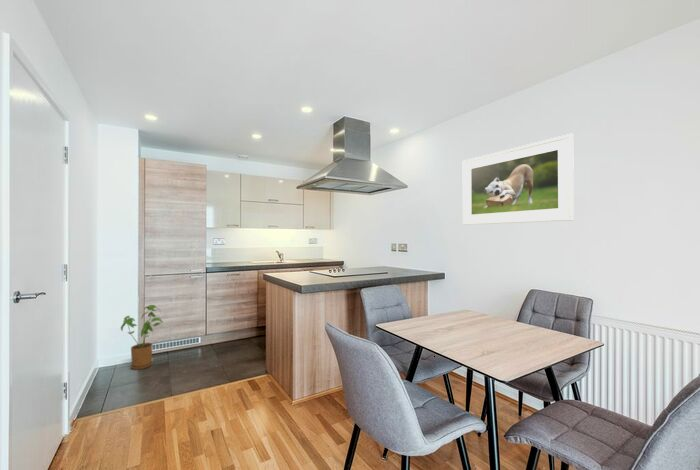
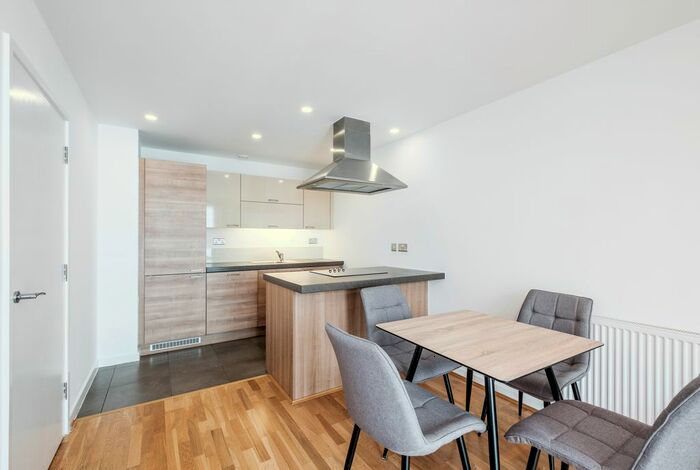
- house plant [120,304,164,370]
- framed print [462,133,575,226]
